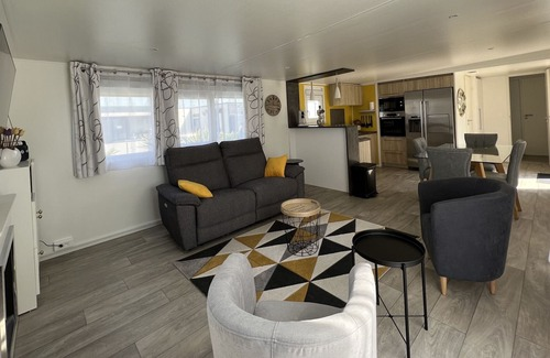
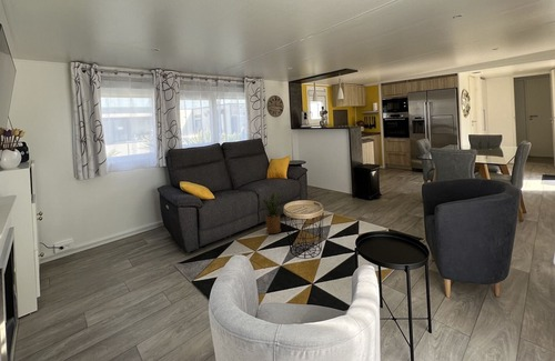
+ house plant [260,189,282,234]
